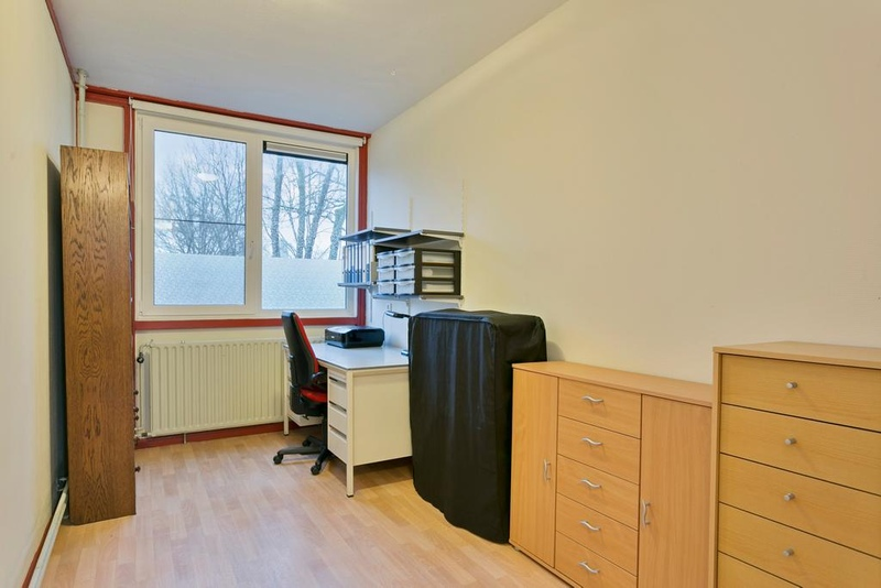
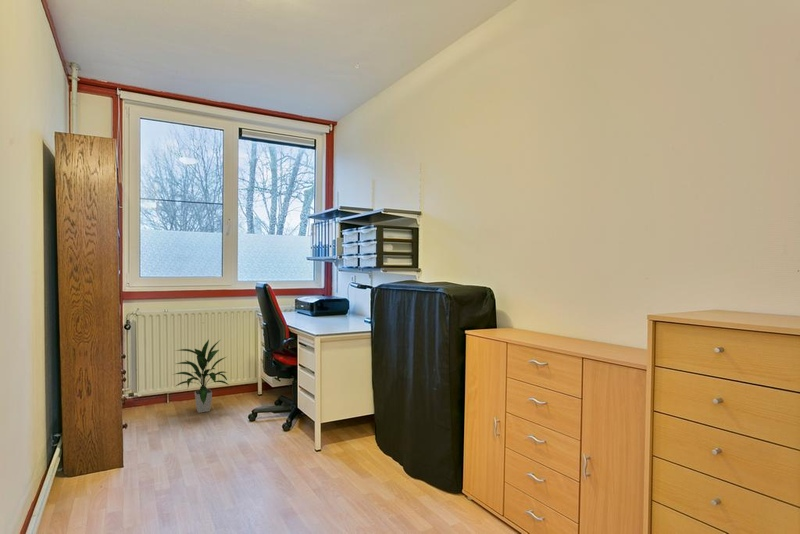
+ indoor plant [172,339,230,414]
